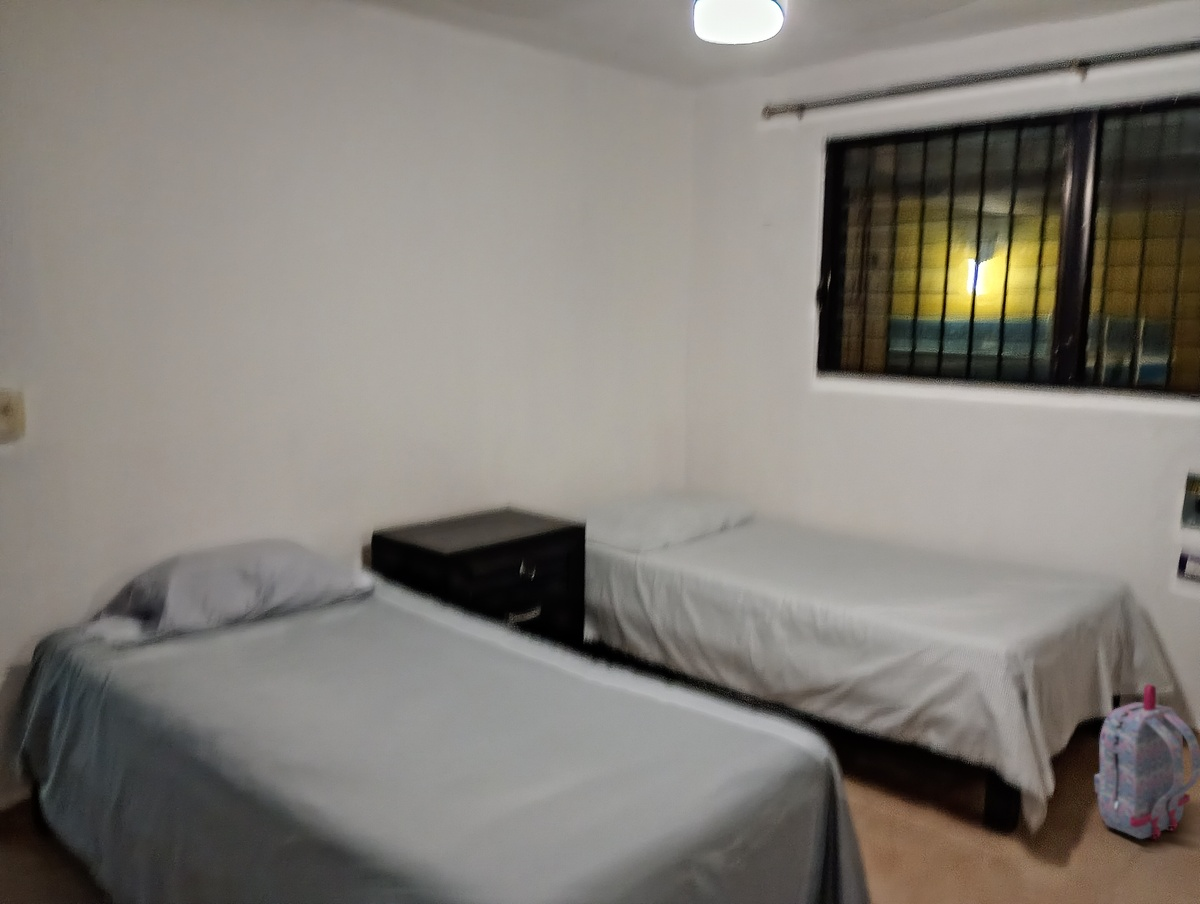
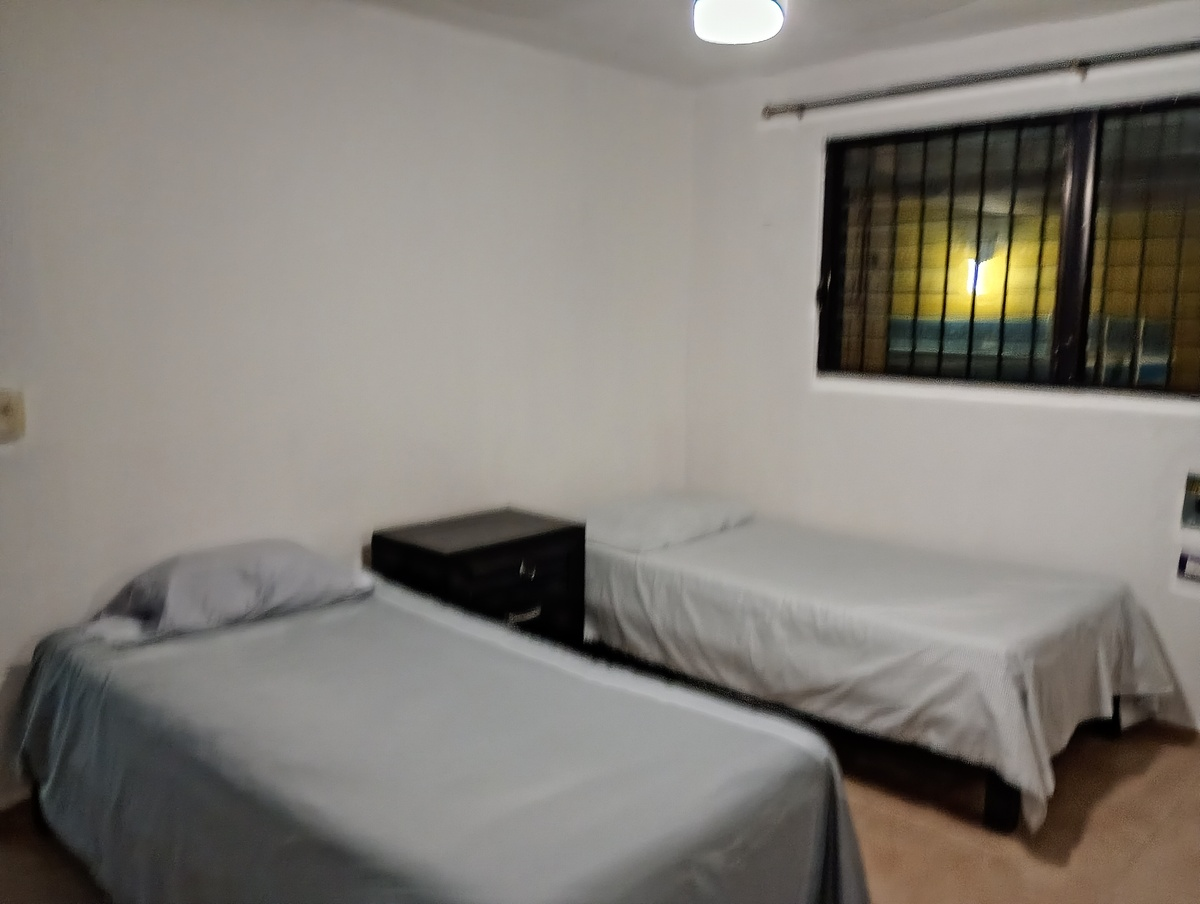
- backpack [1093,683,1200,840]
